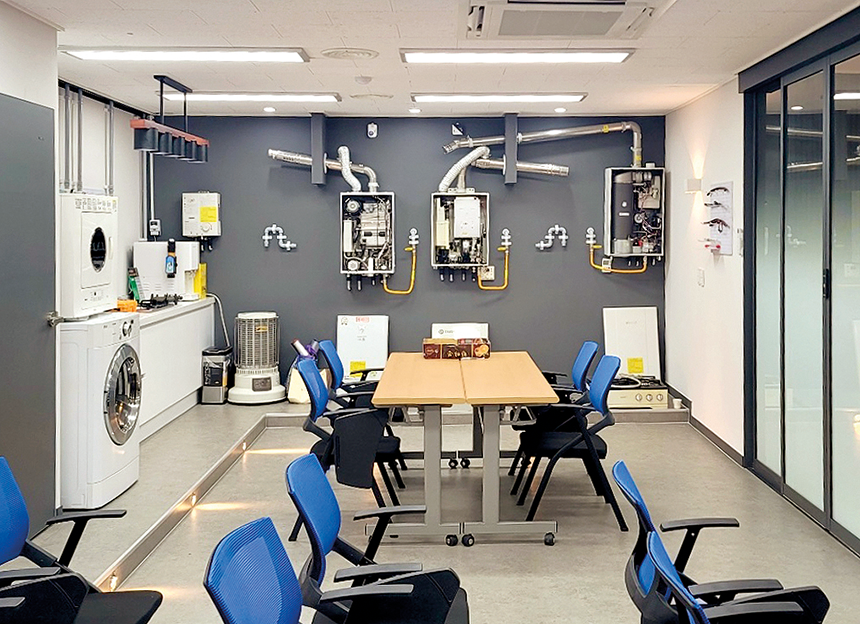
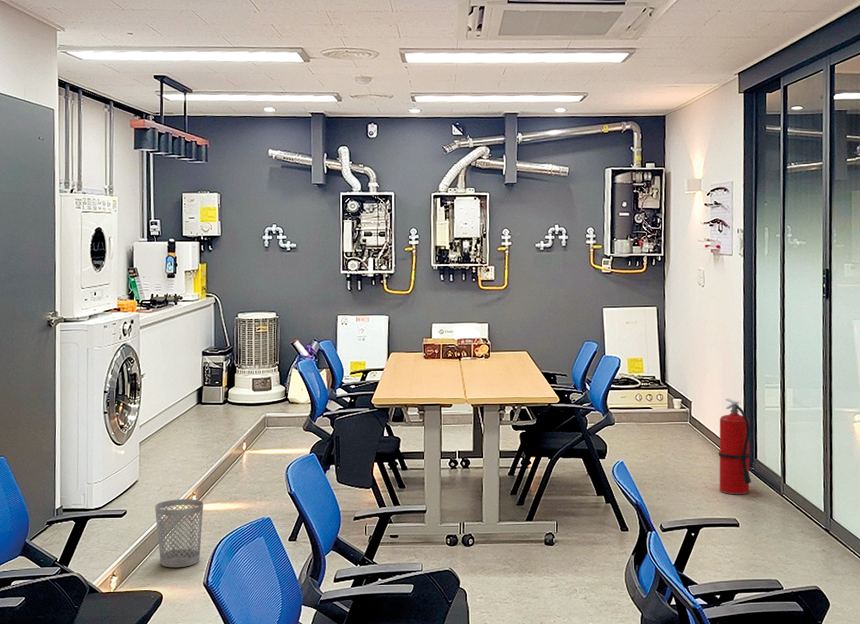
+ wastebasket [154,498,204,568]
+ fire extinguisher [718,398,752,495]
